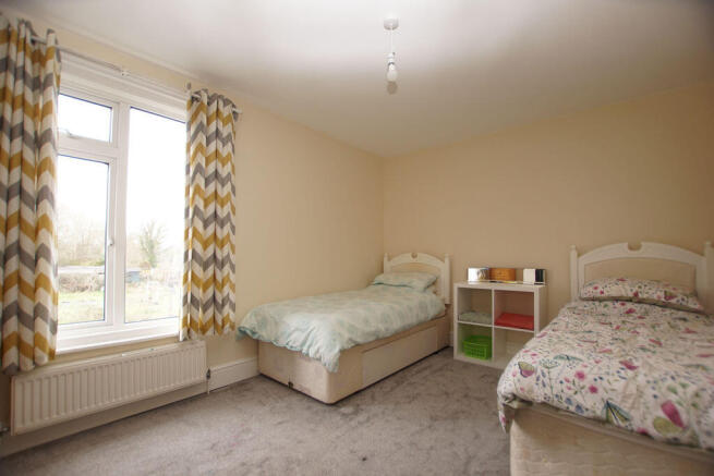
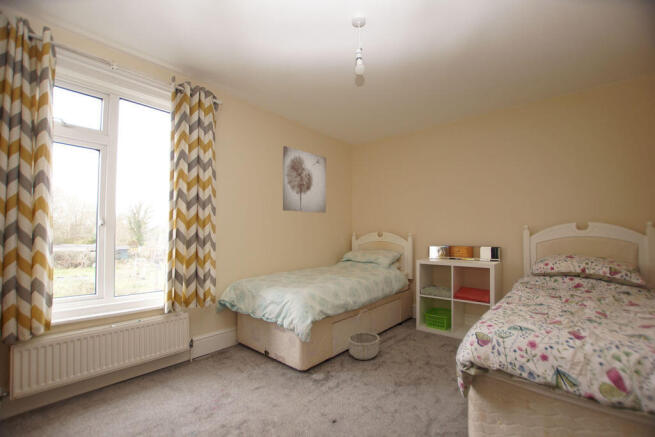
+ wall art [282,145,327,214]
+ basket [347,308,381,361]
